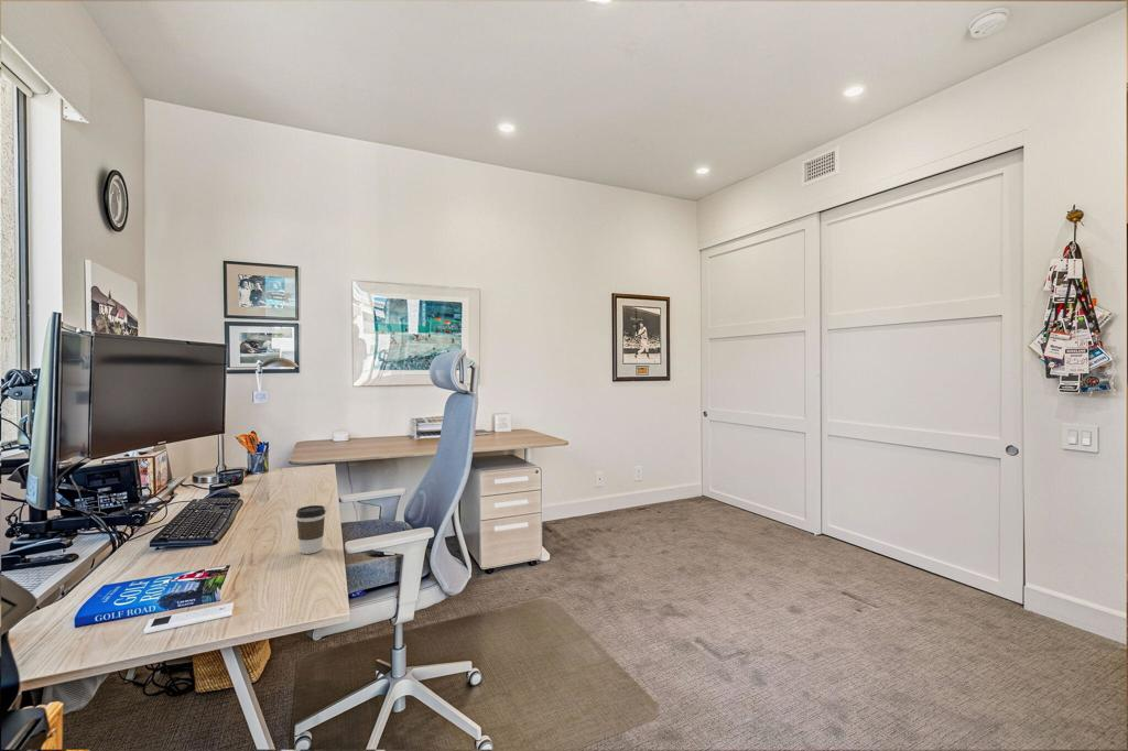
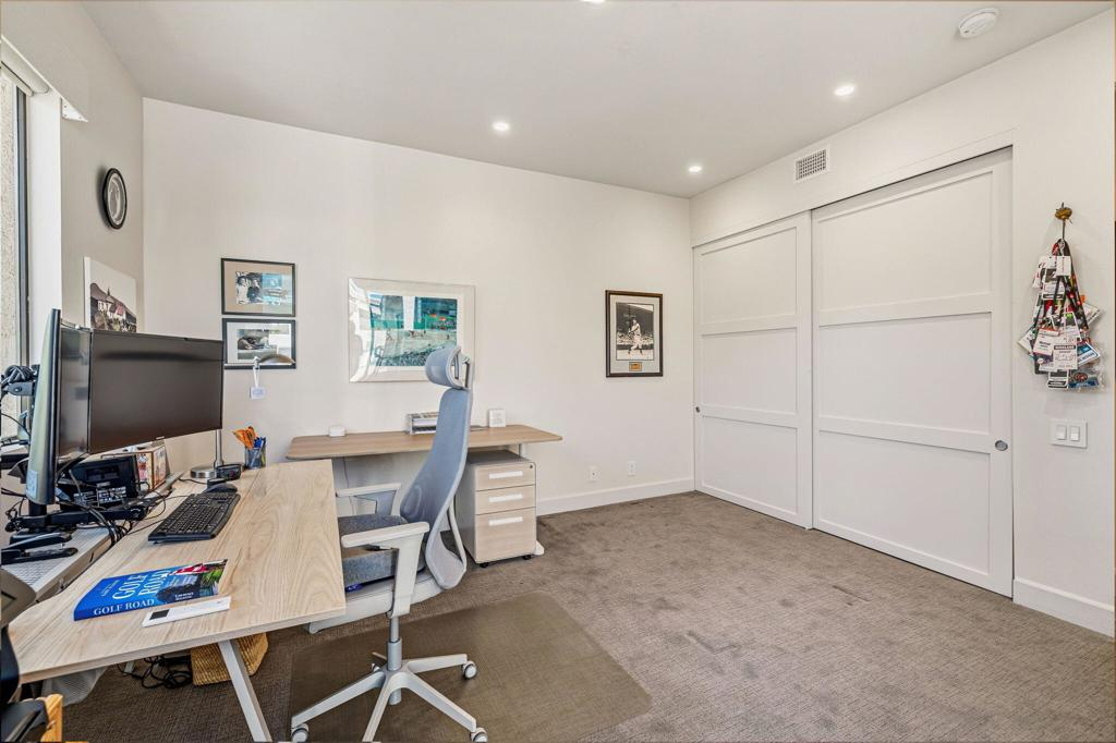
- coffee cup [295,504,326,555]
